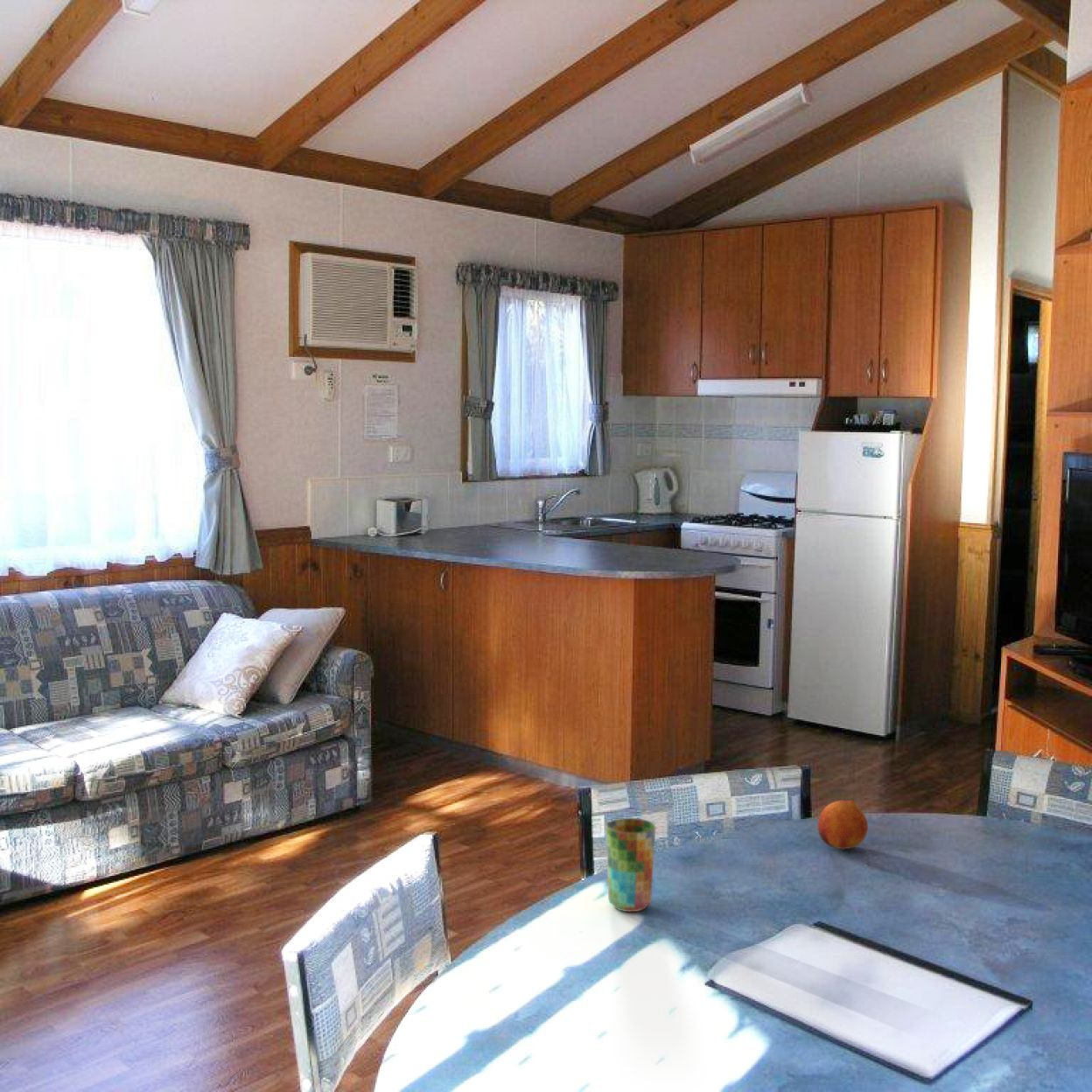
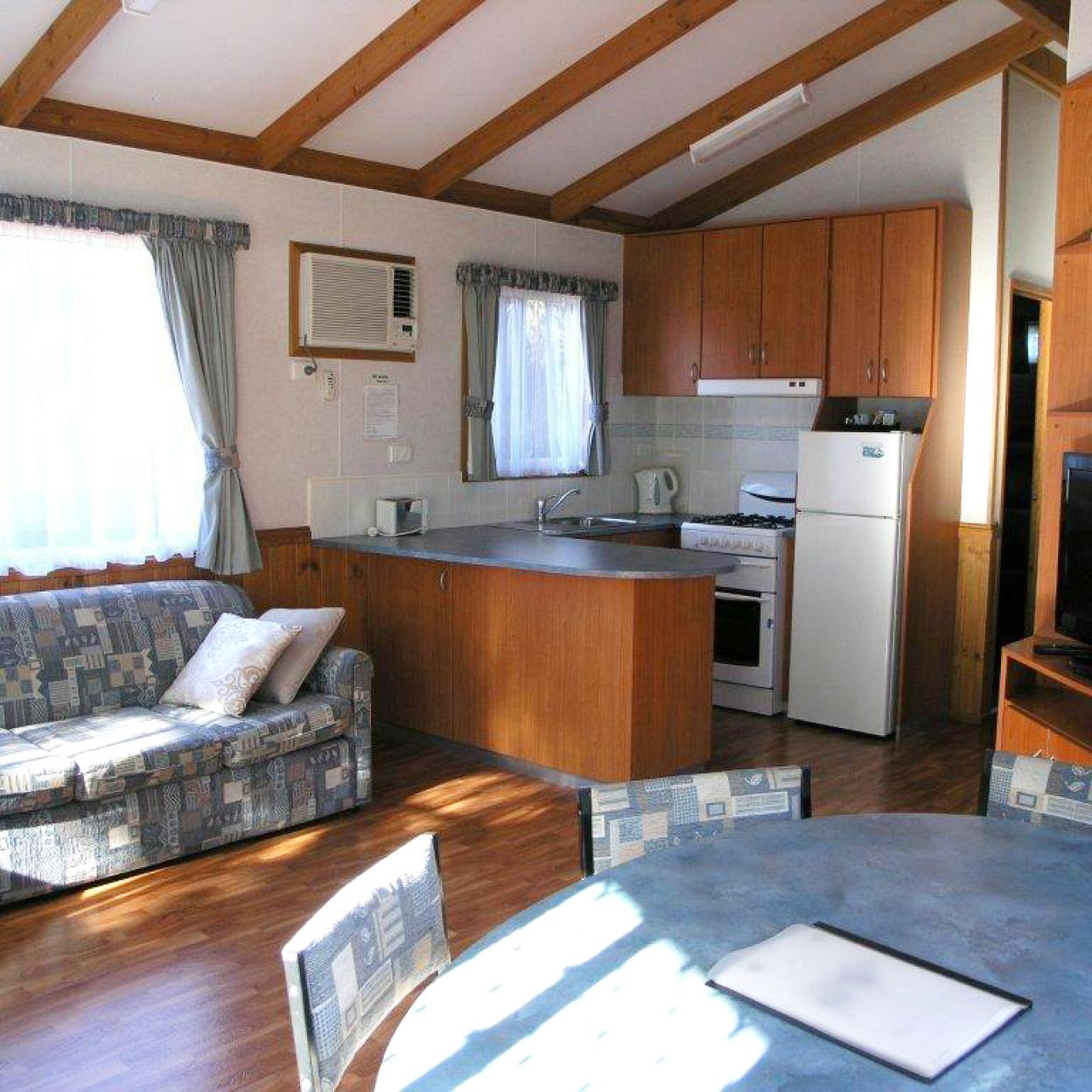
- cup [605,817,657,913]
- fruit [816,799,869,850]
